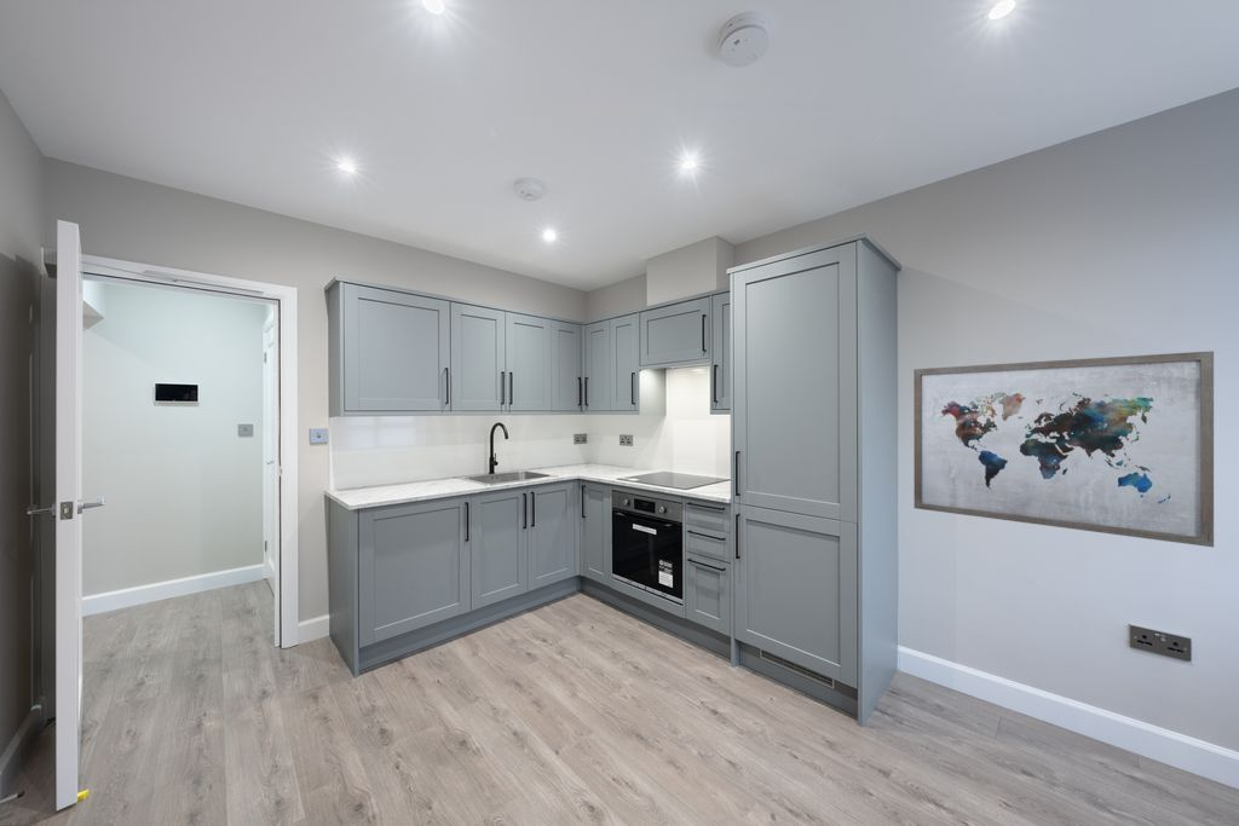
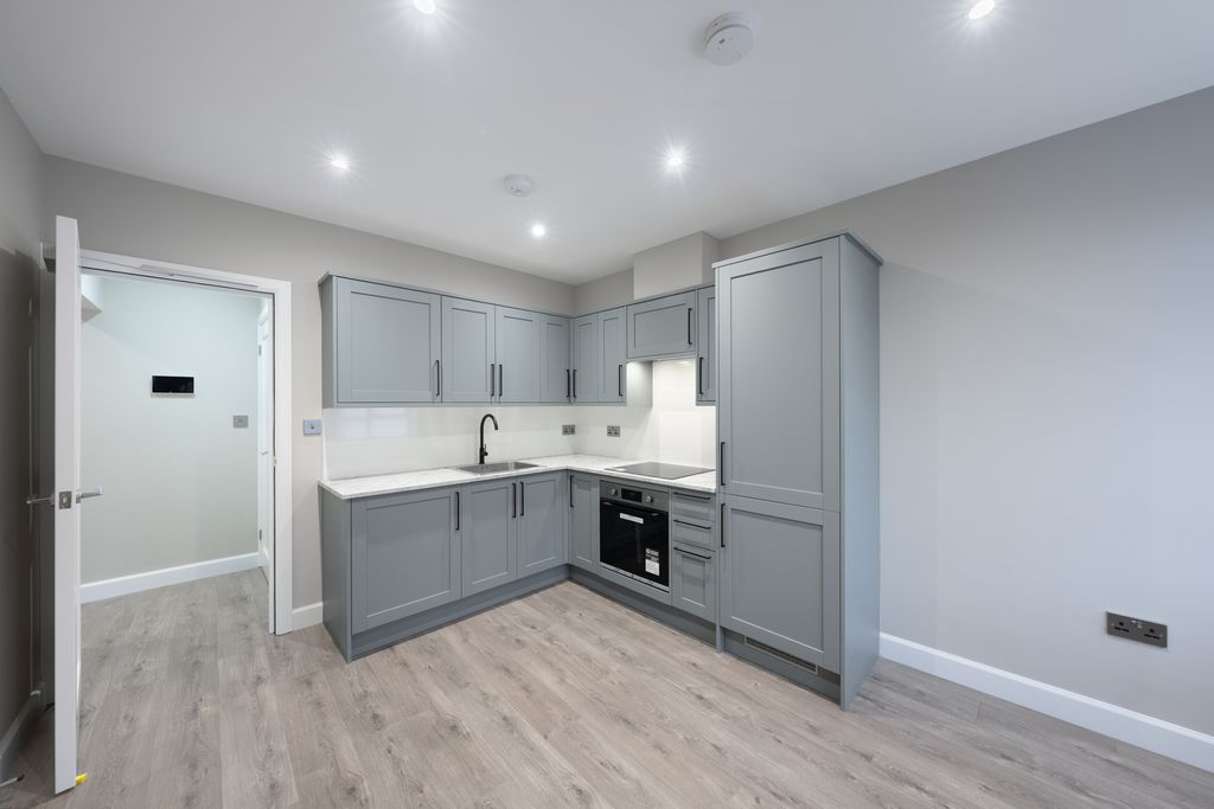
- wall art [912,350,1215,548]
